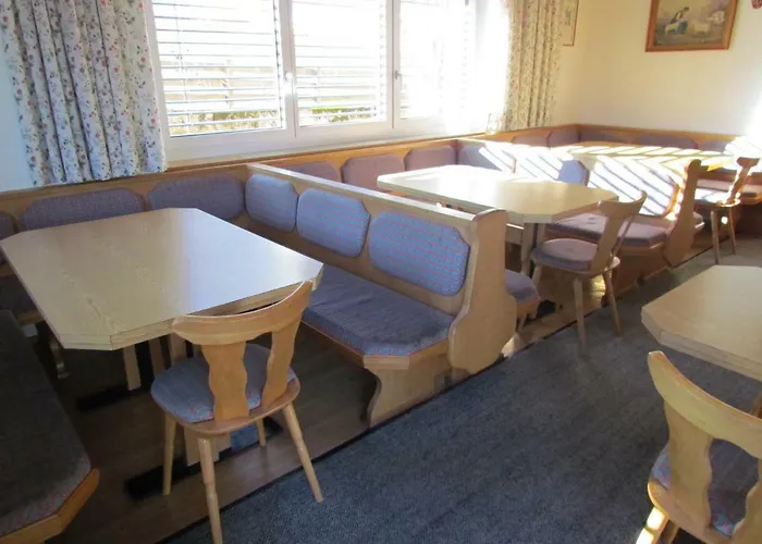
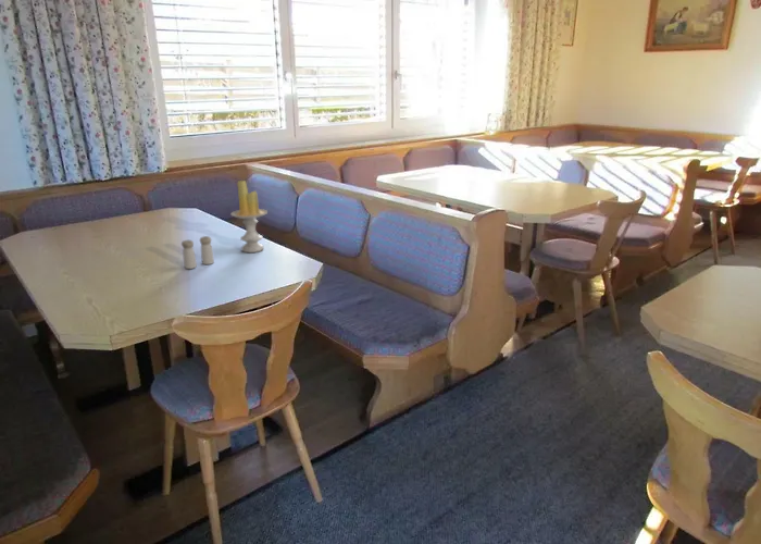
+ candle [229,180,269,254]
+ salt and pepper shaker [180,235,215,270]
